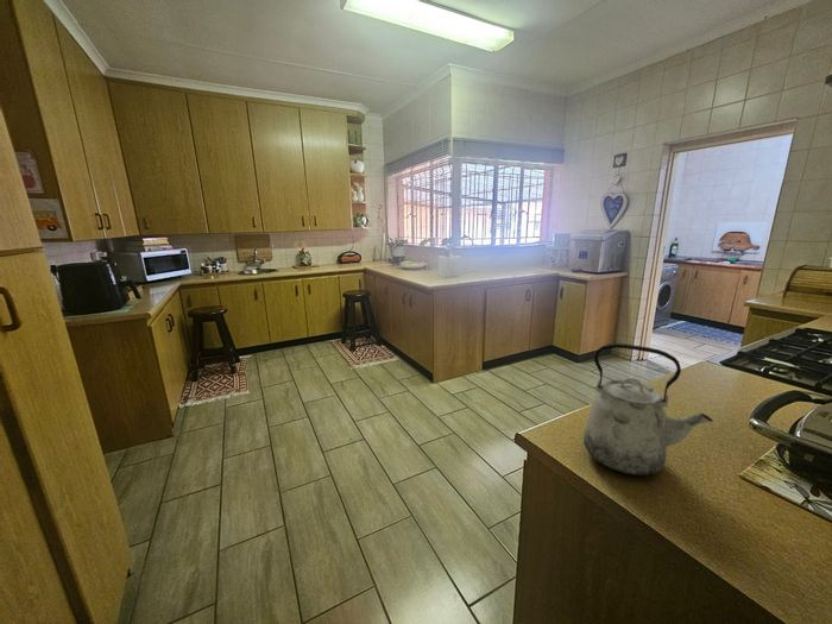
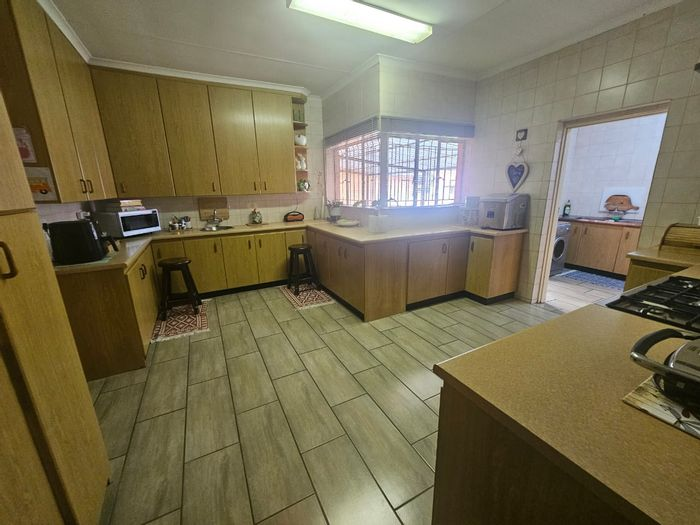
- kettle [582,342,714,477]
